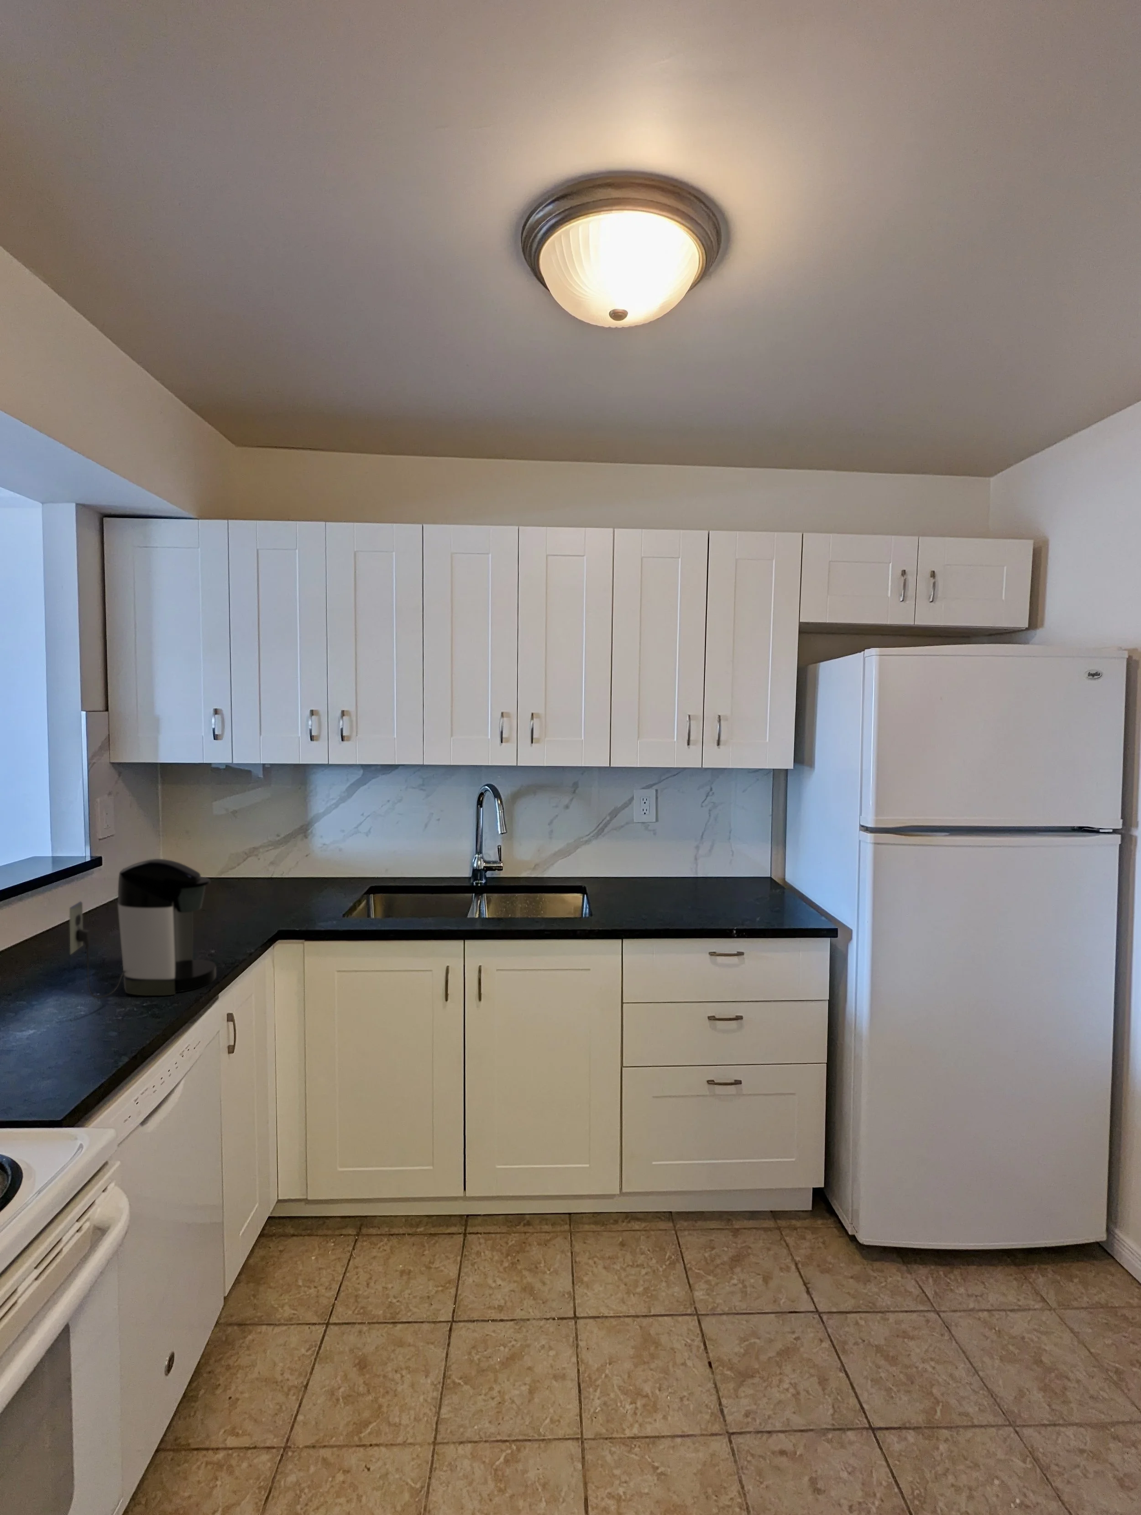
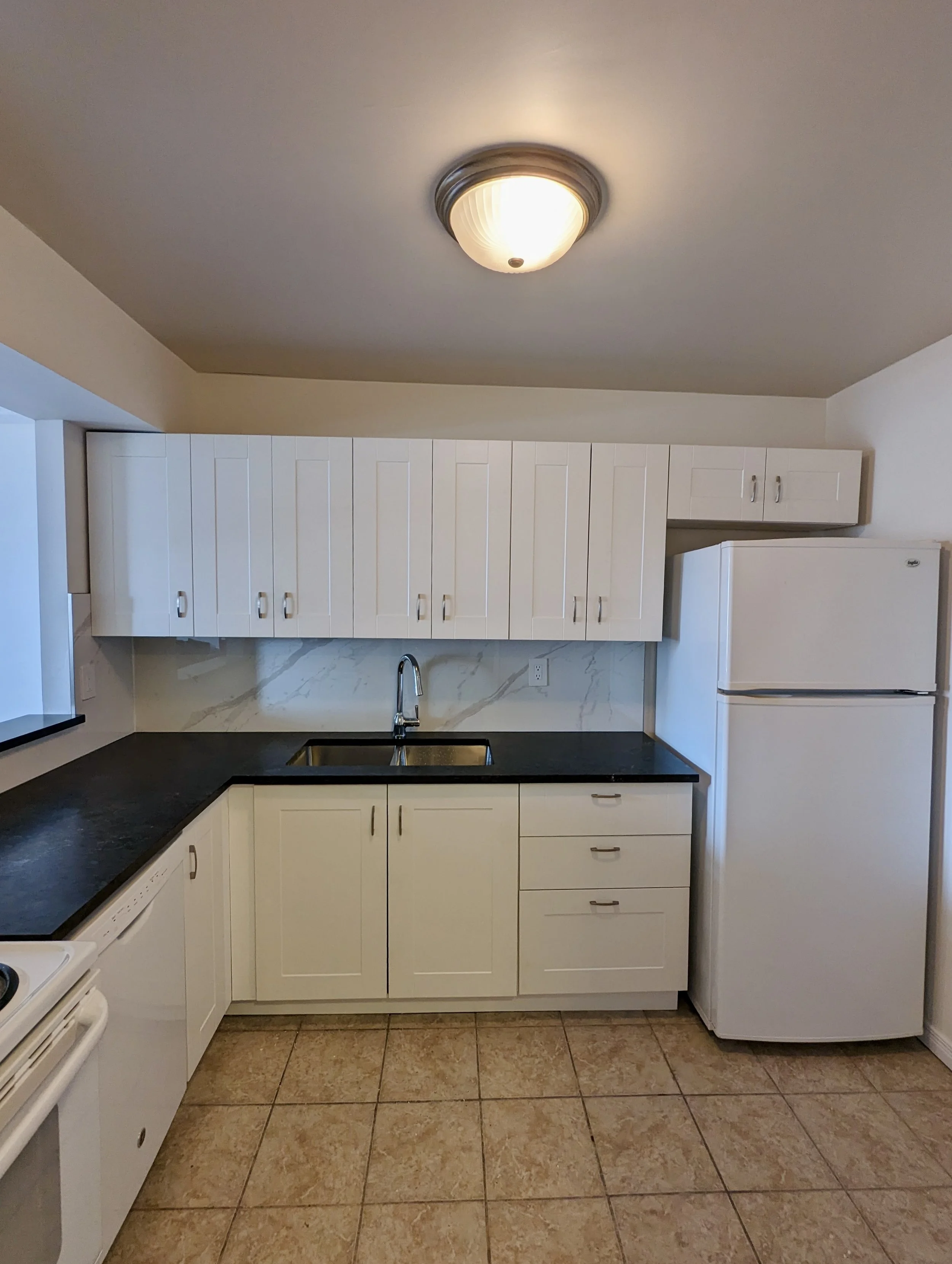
- coffee maker [70,858,216,998]
